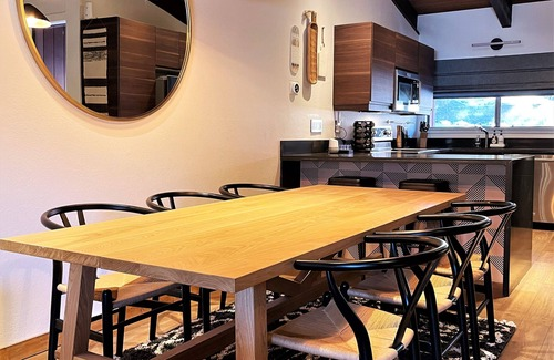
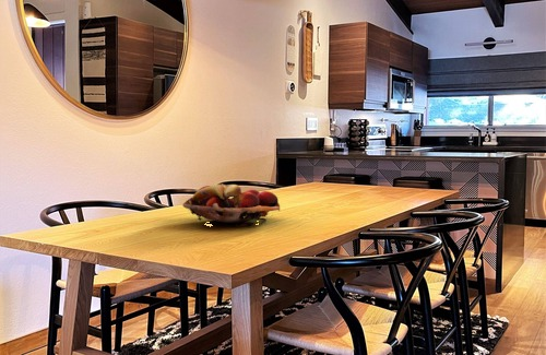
+ fruit basket [181,184,281,227]
